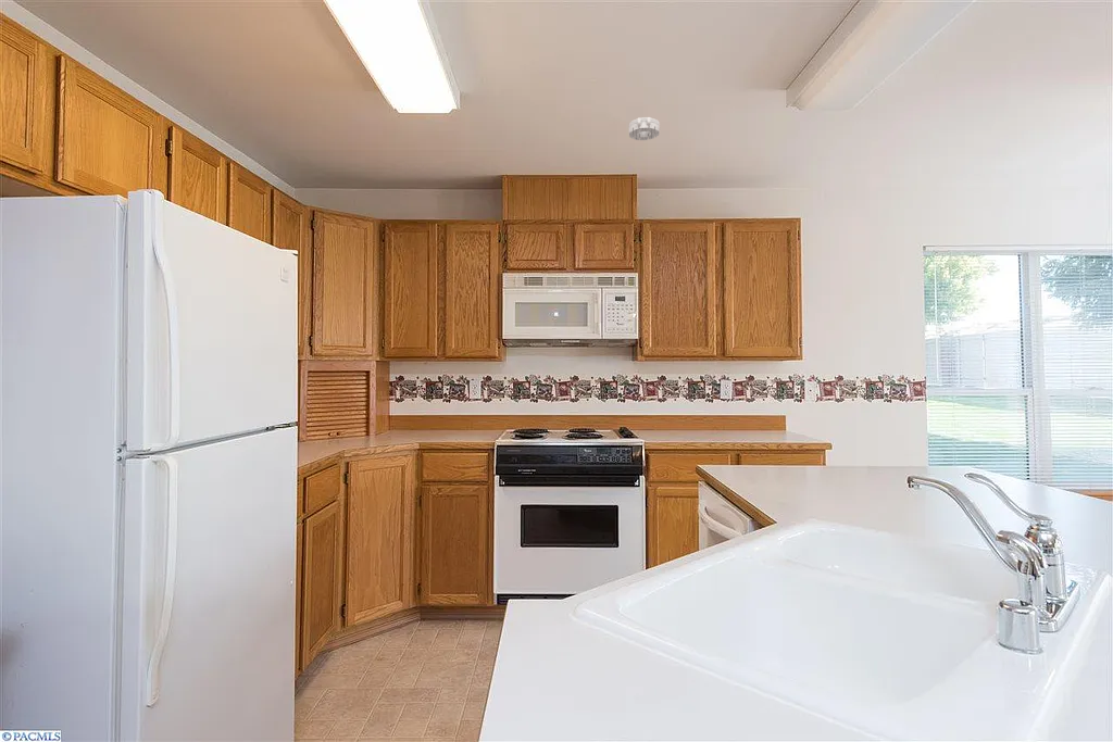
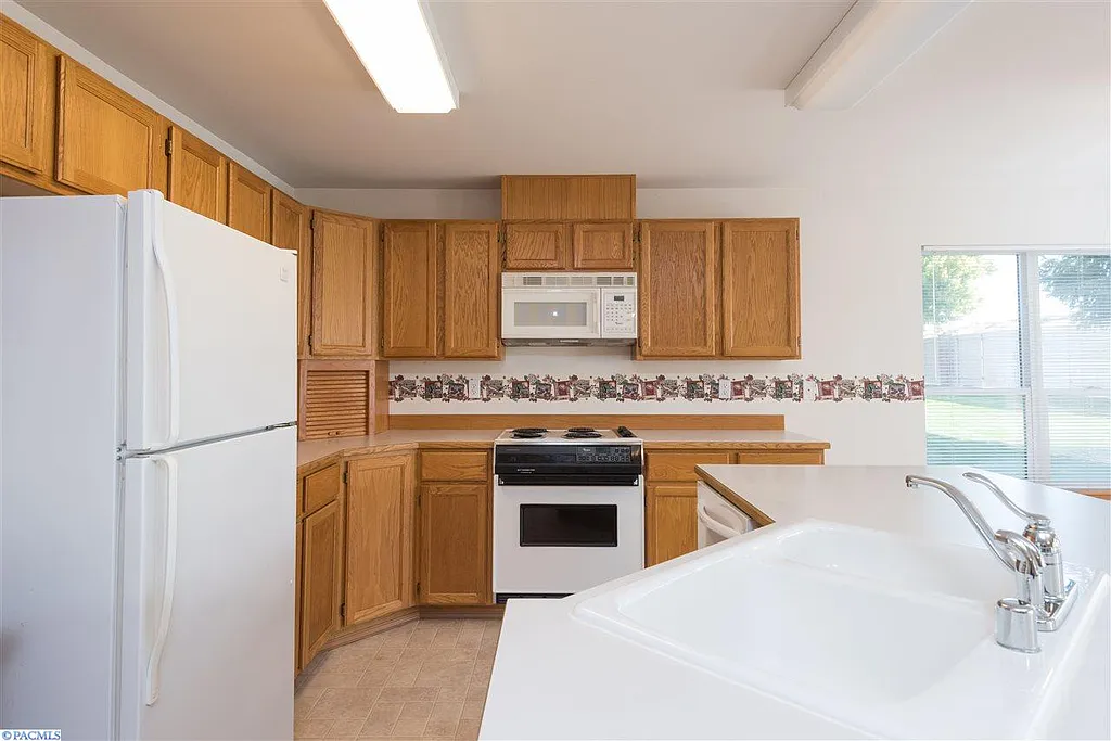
- smoke detector [627,116,661,141]
